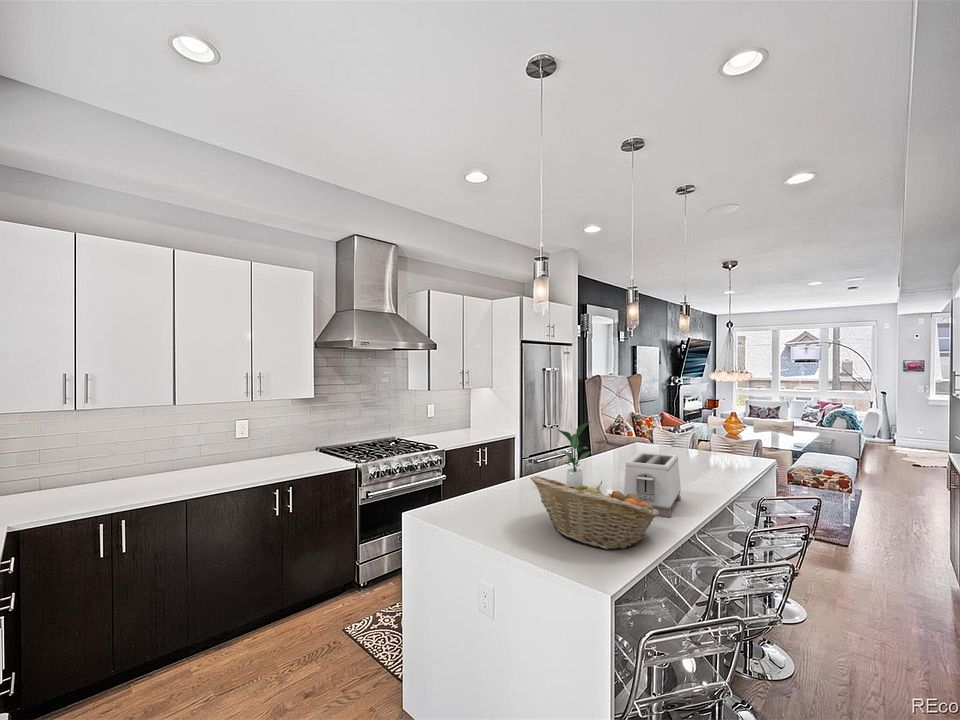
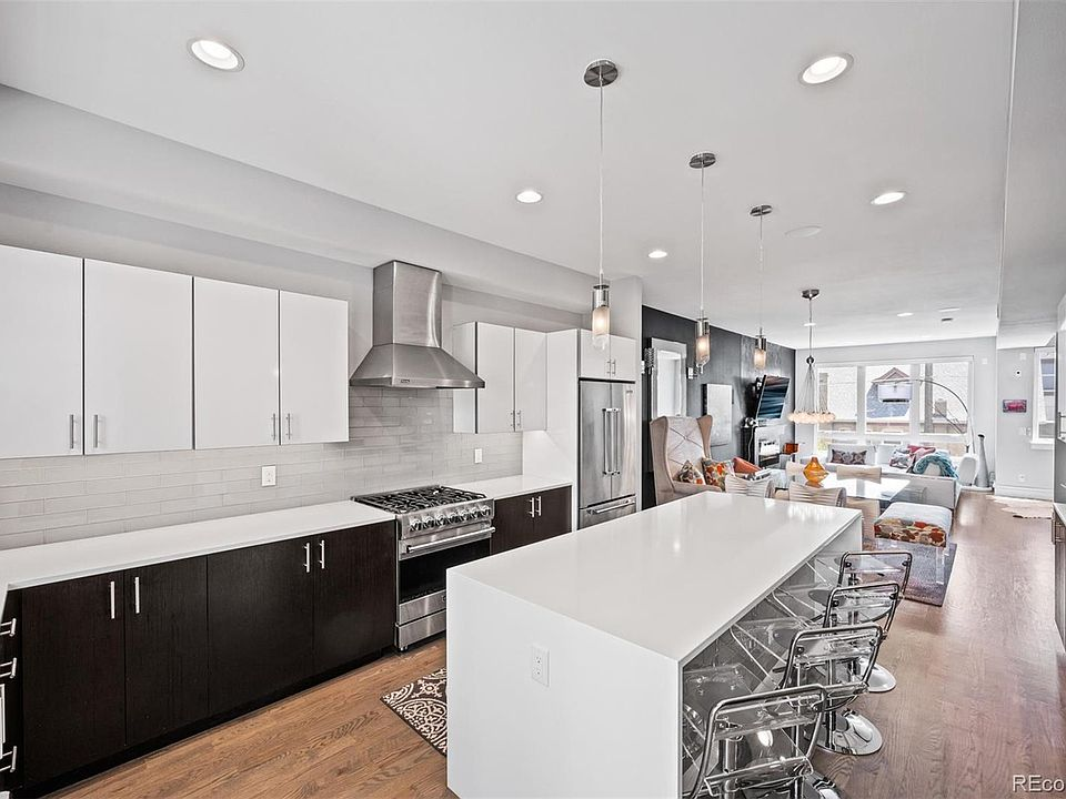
- potted plant [557,421,591,487]
- toaster [623,450,682,518]
- fruit basket [529,475,660,550]
